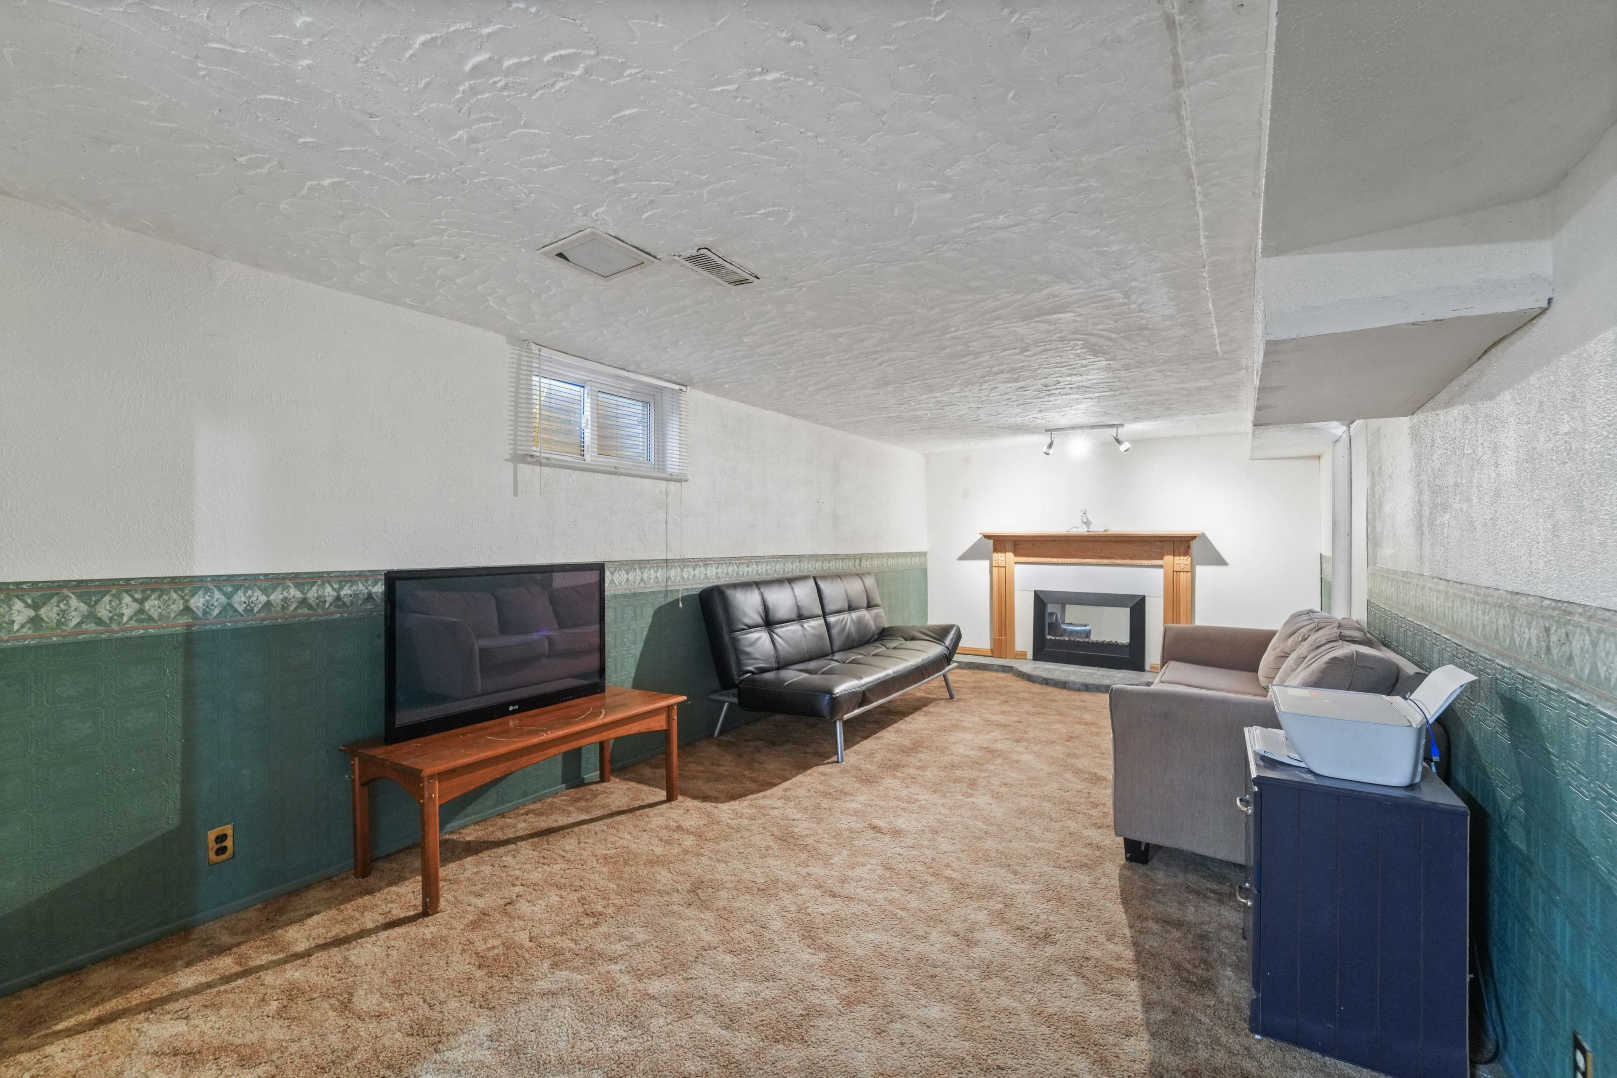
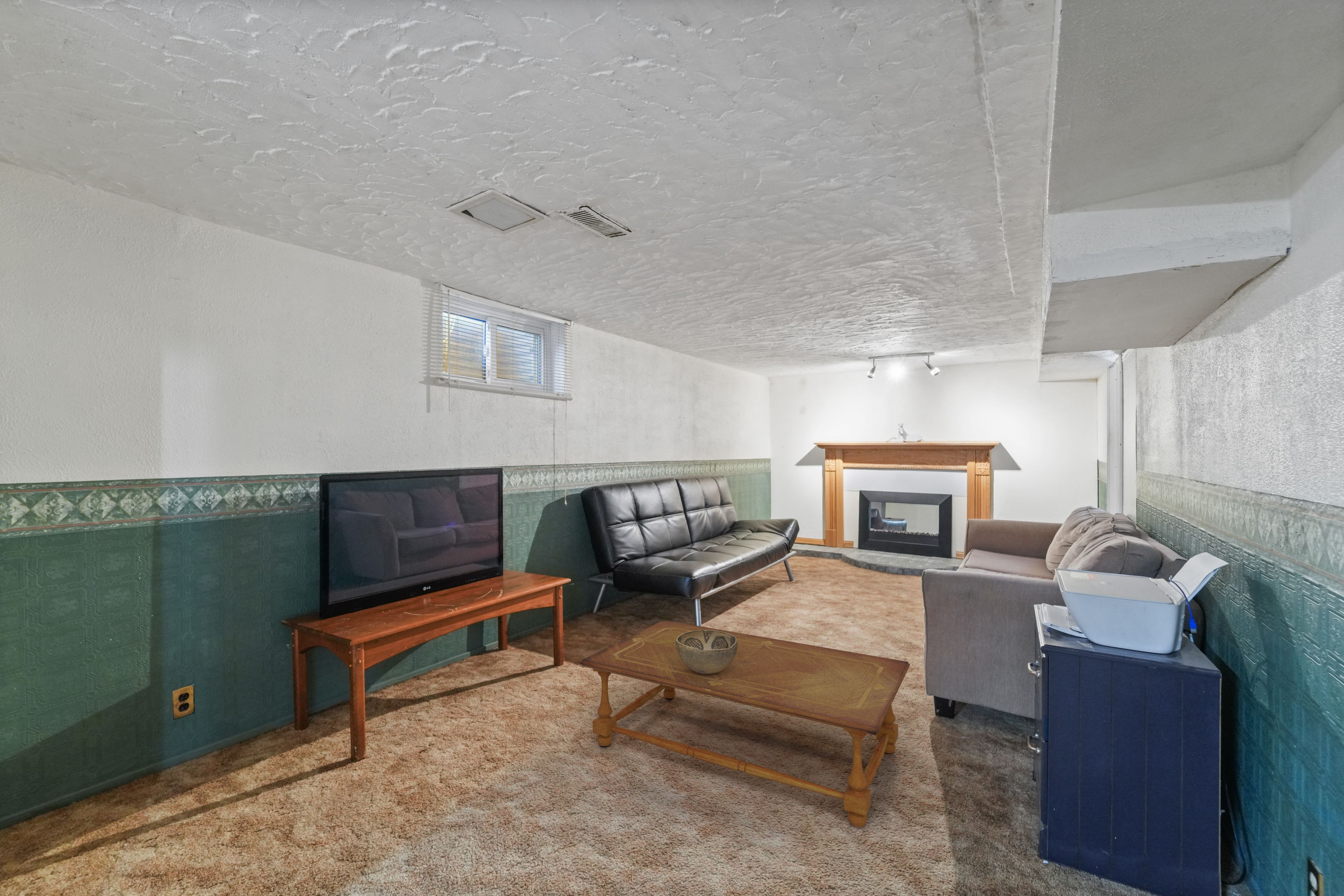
+ decorative bowl [675,630,738,674]
+ coffee table [580,620,910,827]
